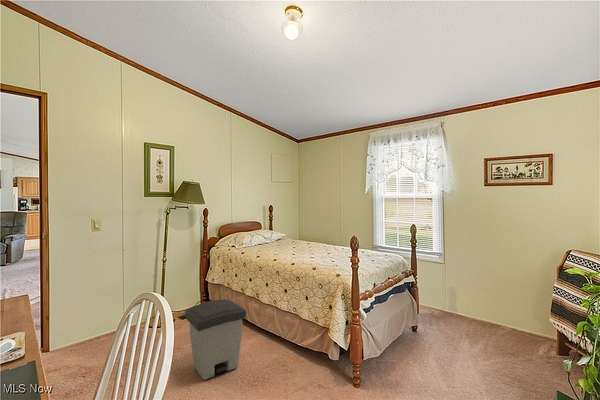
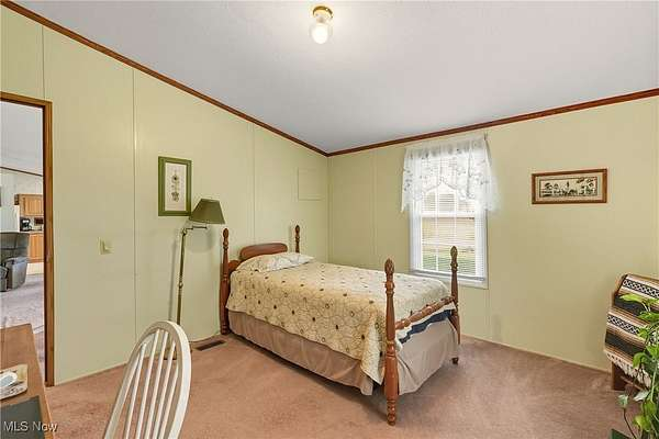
- trash can [184,298,247,381]
